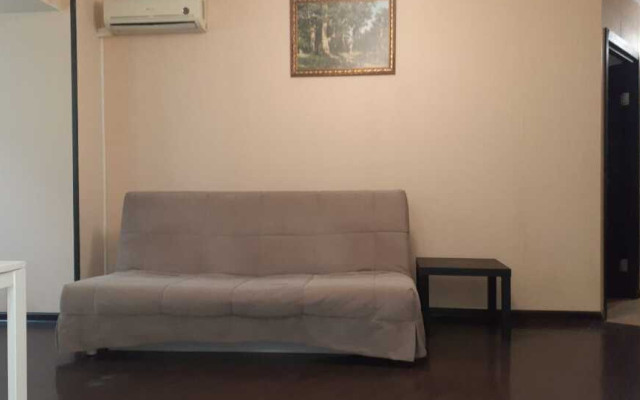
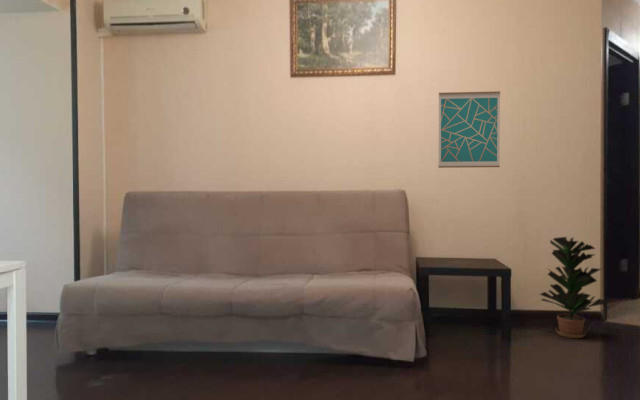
+ wall art [437,90,501,169]
+ potted plant [538,236,608,339]
